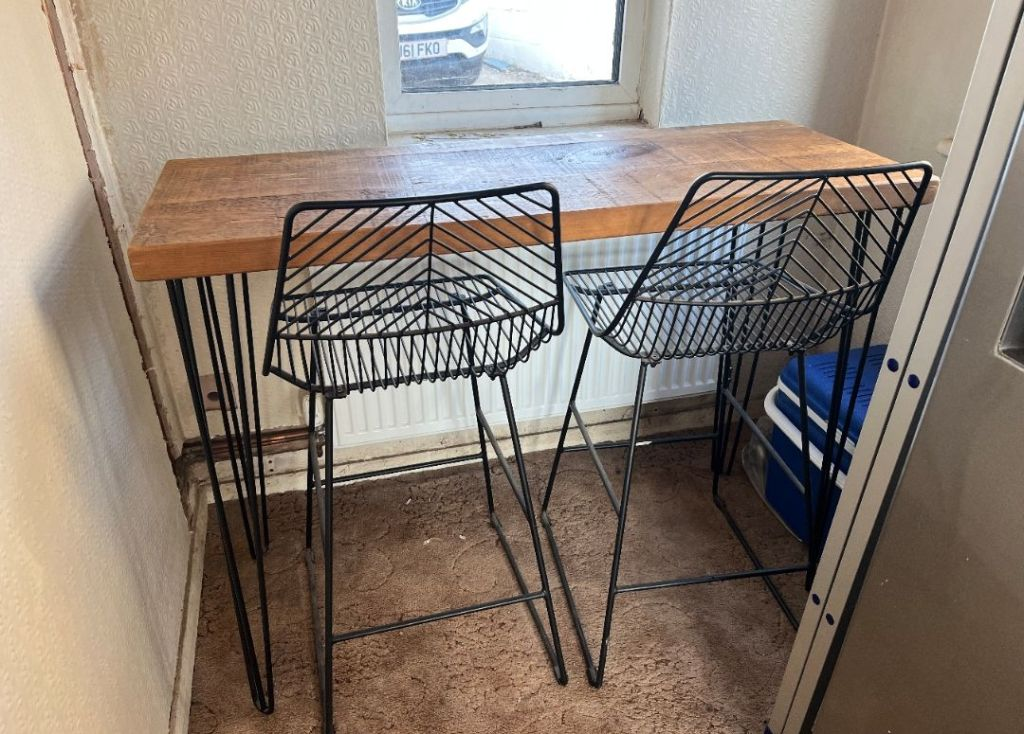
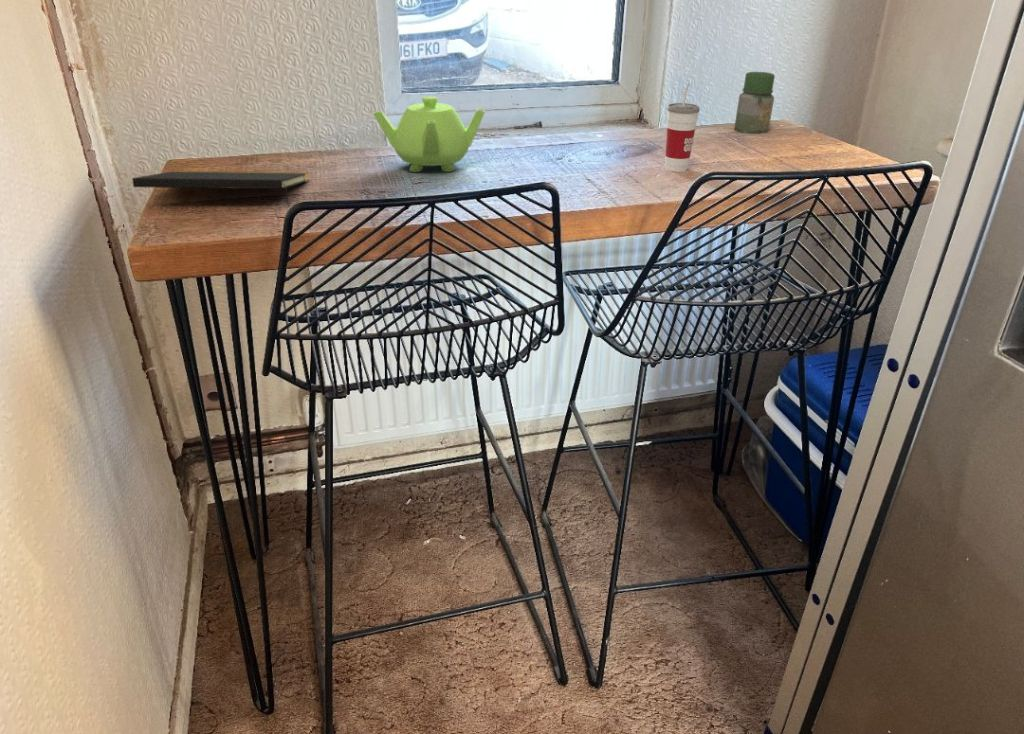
+ cup [664,83,701,173]
+ notepad [131,170,310,209]
+ jar [733,71,776,135]
+ teapot [372,95,486,173]
